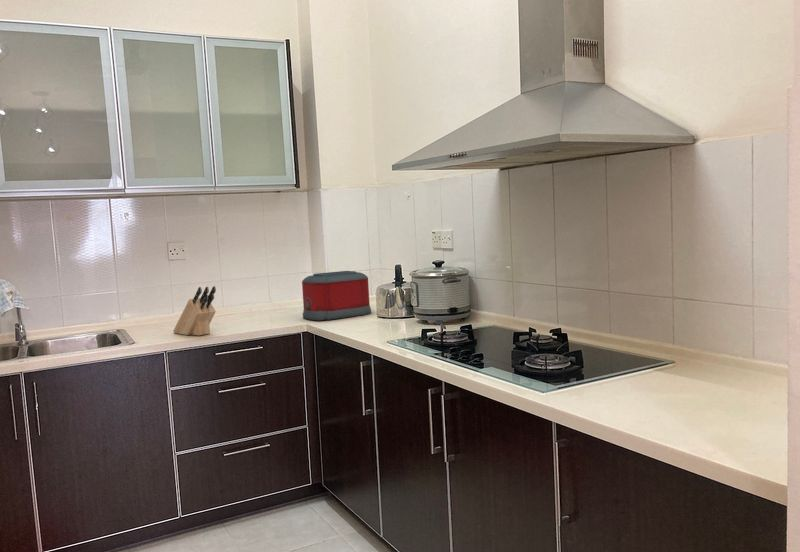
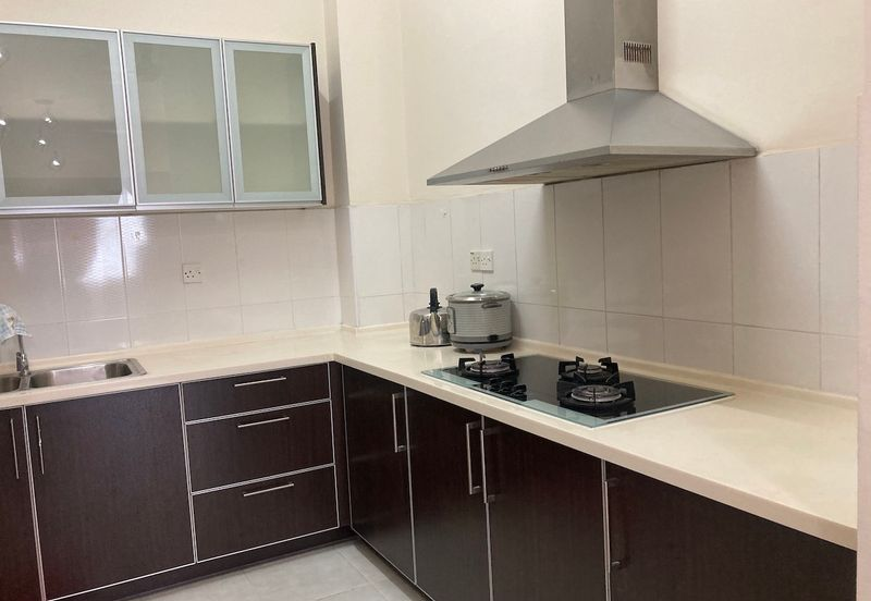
- toaster [301,270,372,321]
- knife block [172,285,217,337]
